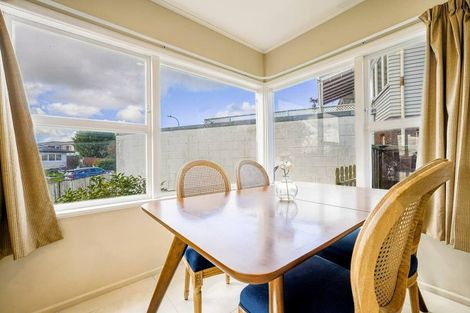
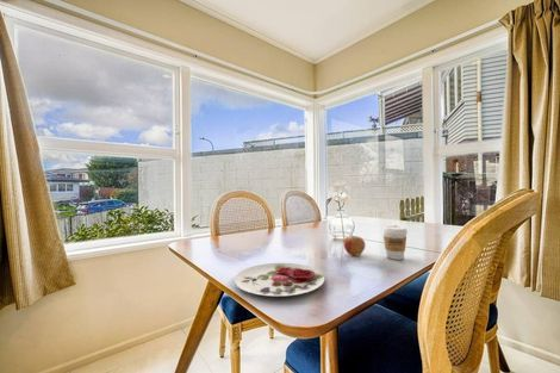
+ coffee cup [381,224,409,261]
+ fruit [343,232,366,256]
+ plate [232,262,325,298]
